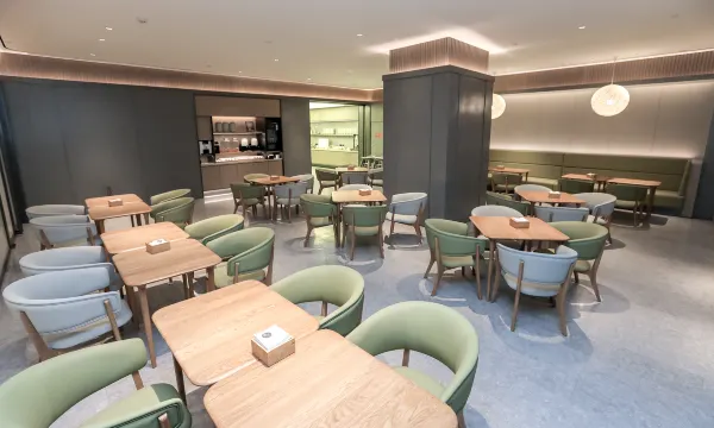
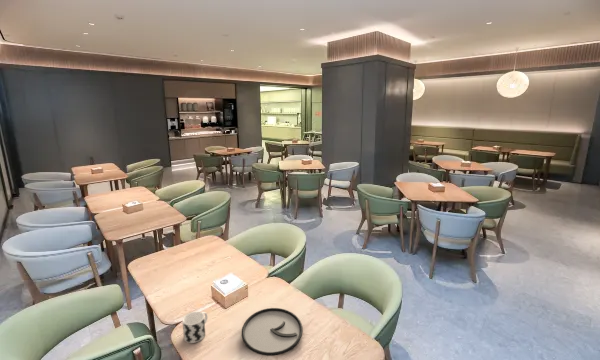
+ cup [181,311,209,344]
+ plate [241,307,304,357]
